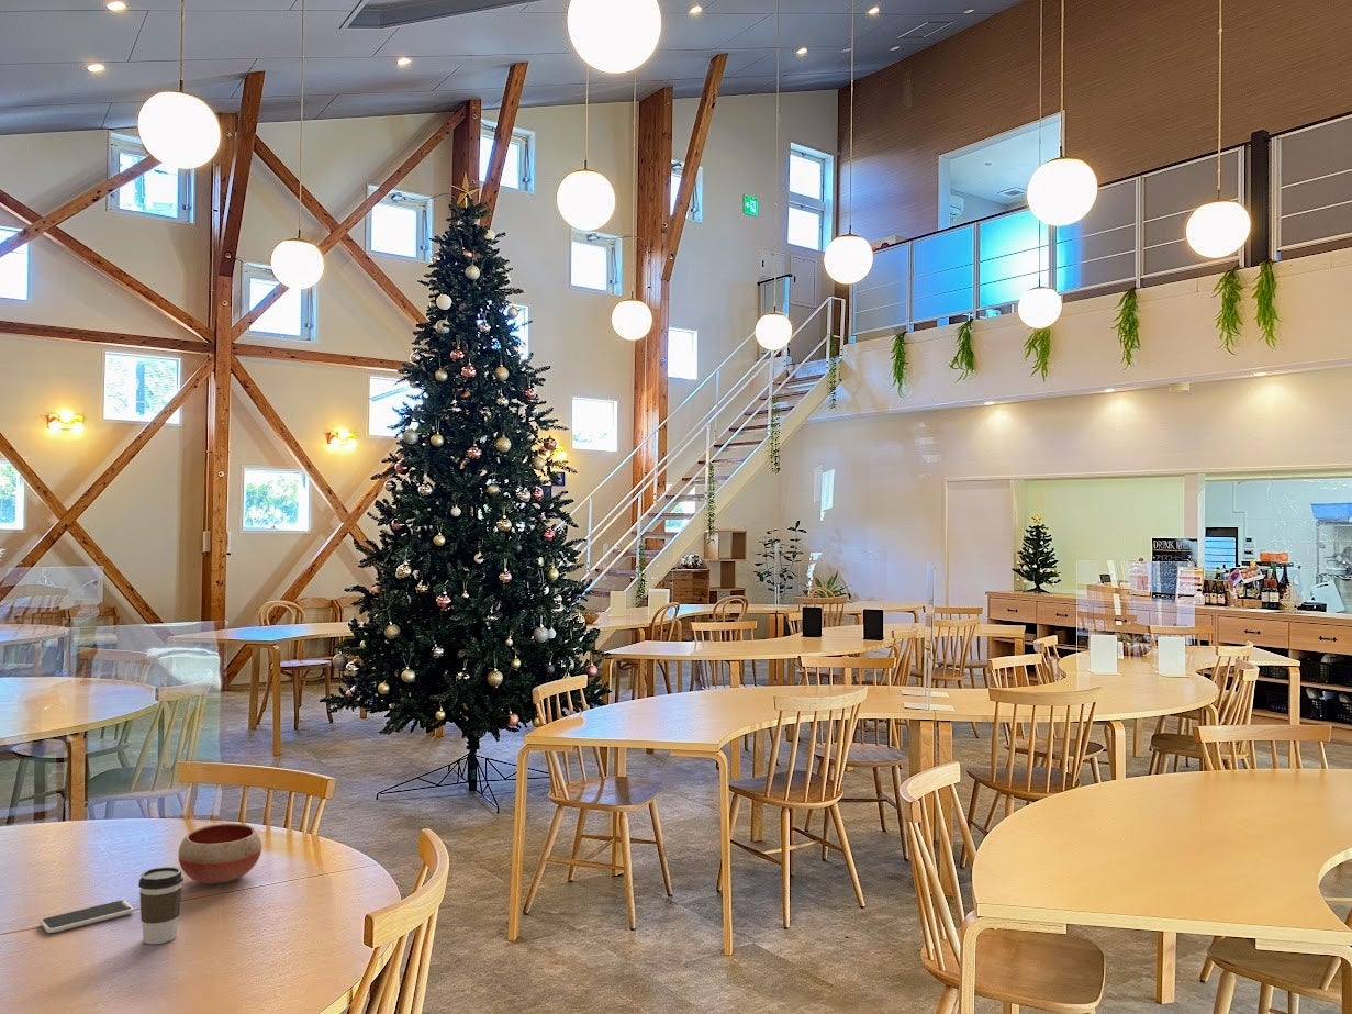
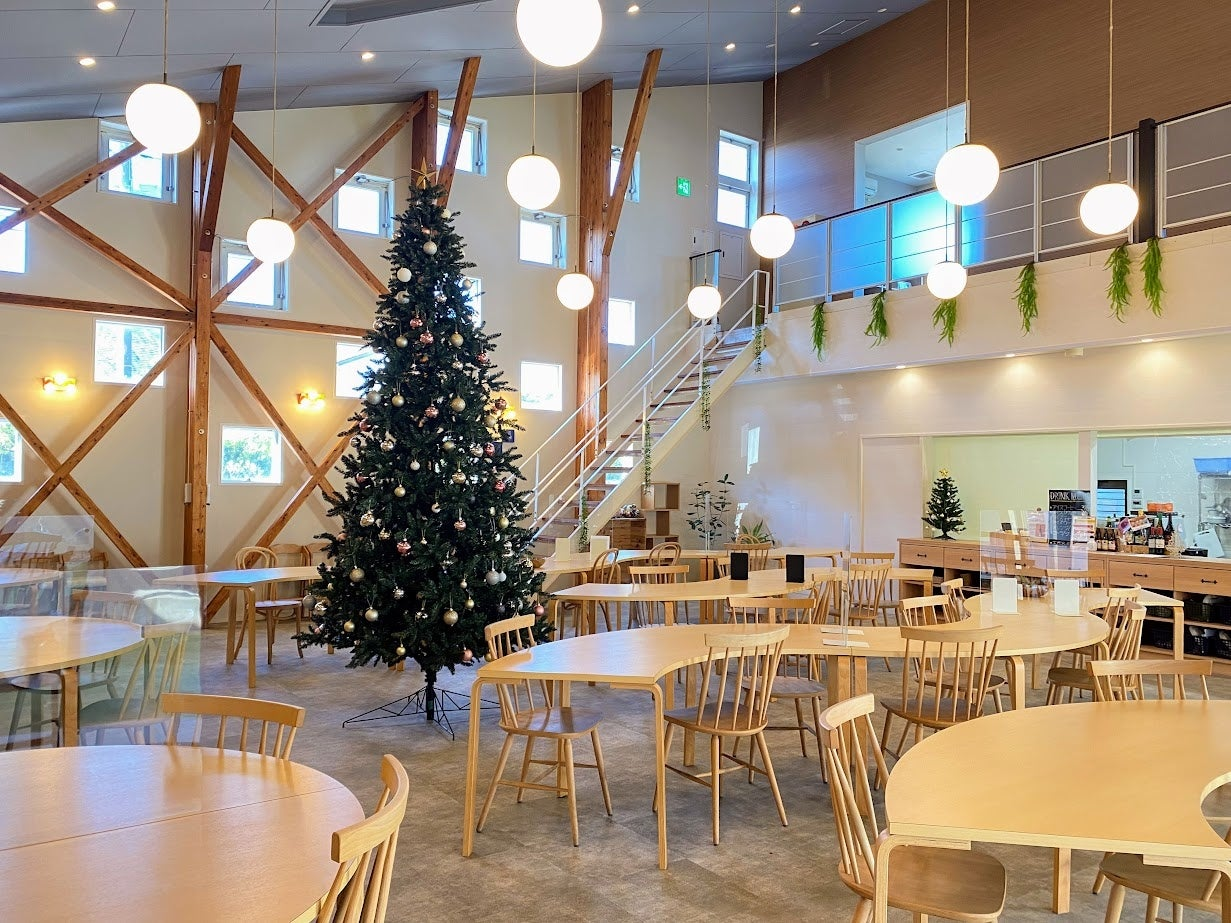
- bowl [178,823,262,885]
- smartphone [38,899,135,934]
- coffee cup [137,866,185,945]
